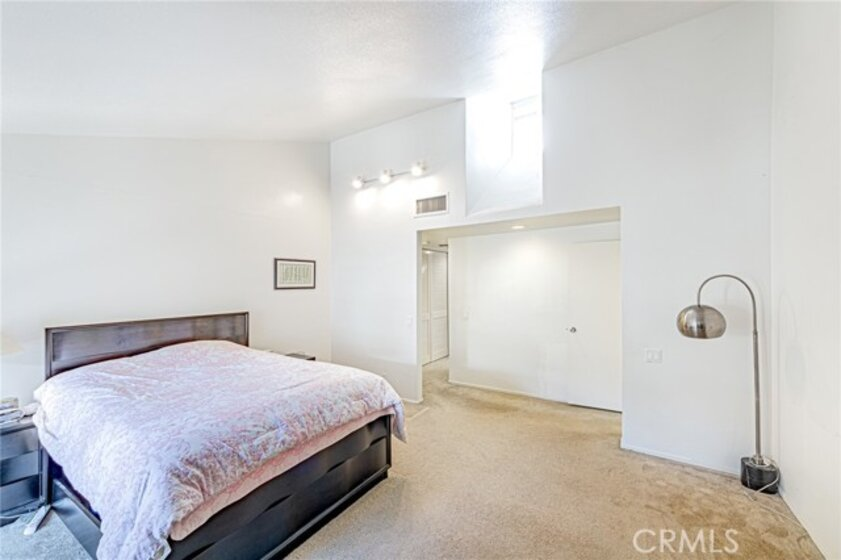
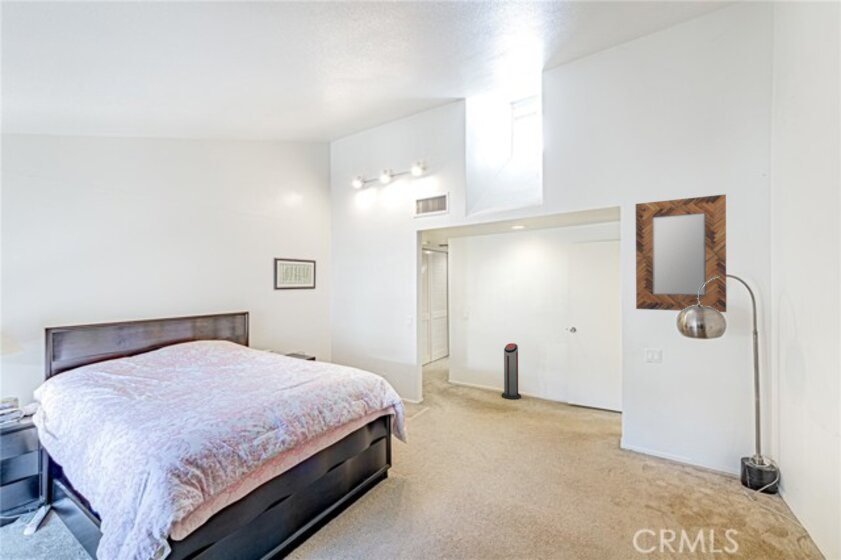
+ air purifier [501,342,522,401]
+ home mirror [635,193,727,313]
